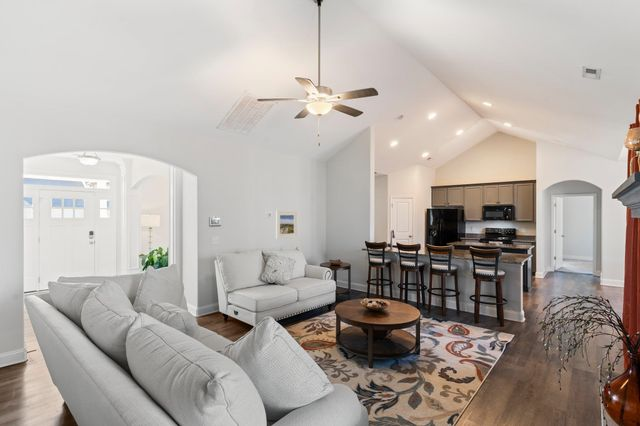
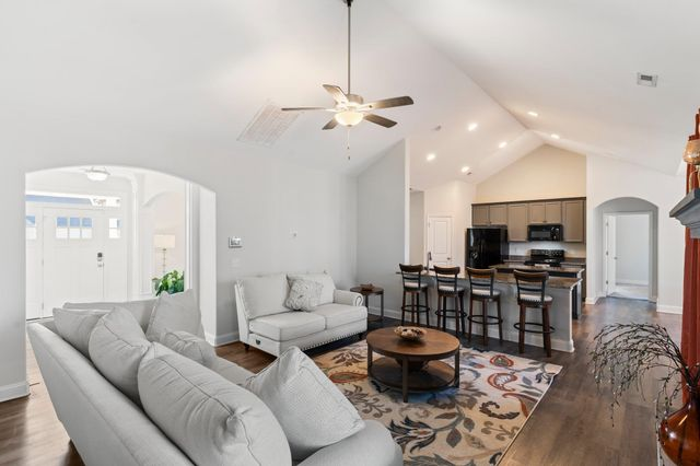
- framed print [275,210,298,240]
